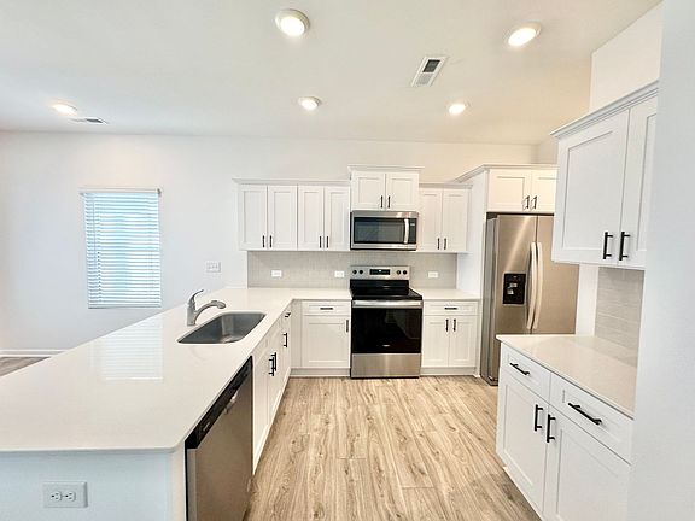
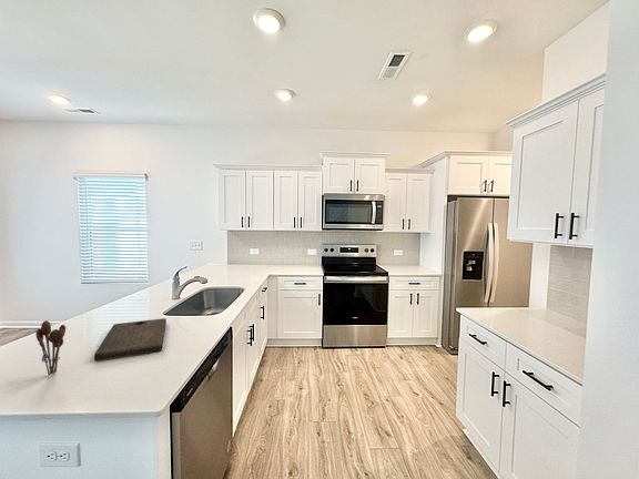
+ cutting board [93,317,168,361]
+ utensil holder [34,319,67,377]
